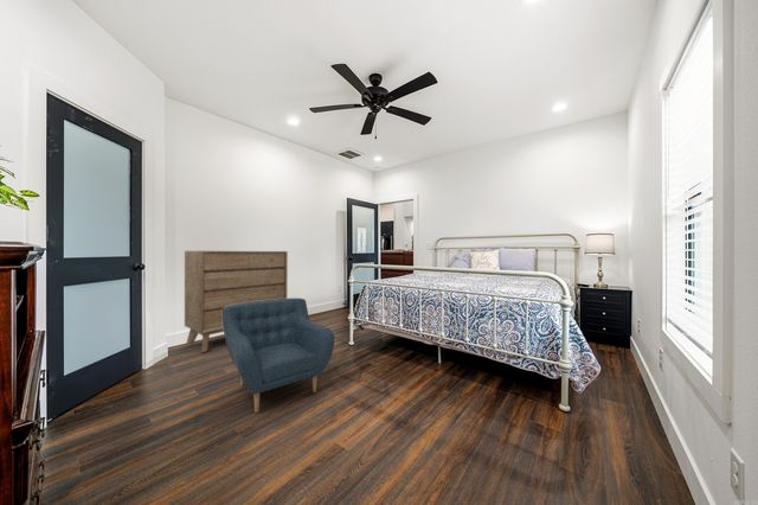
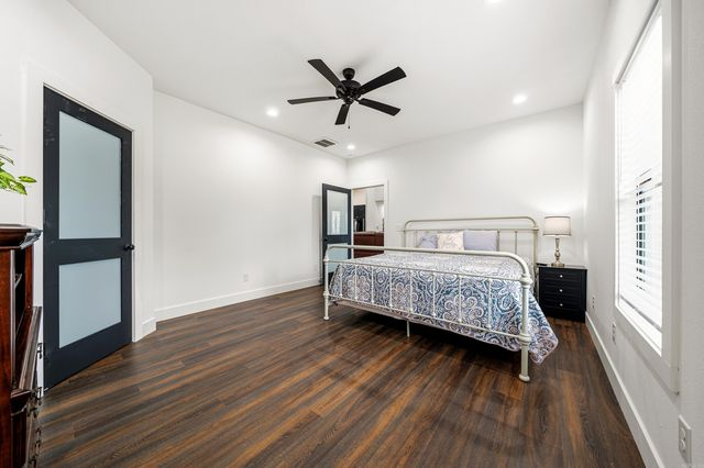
- armchair [221,298,335,414]
- dresser [184,250,289,353]
